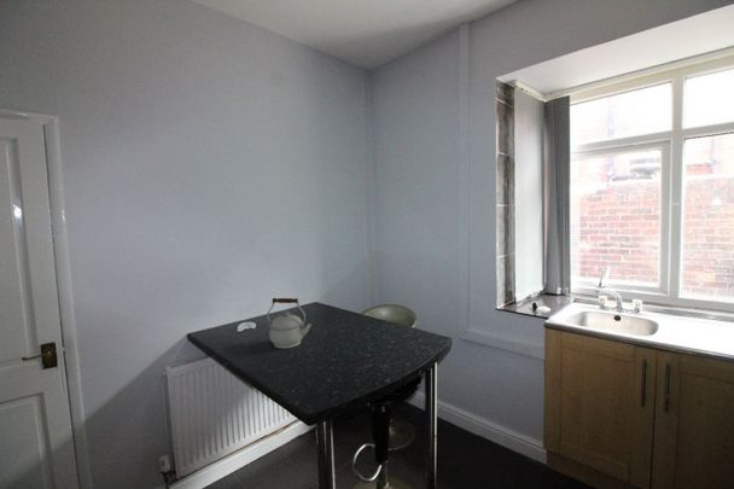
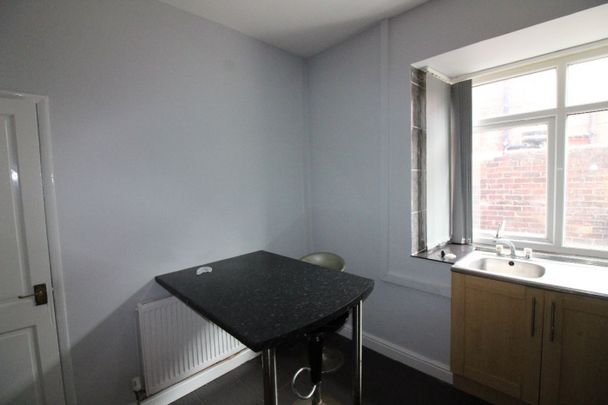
- kettle [266,297,313,349]
